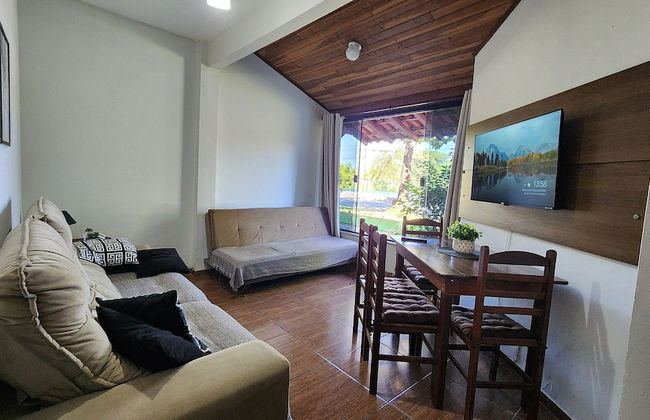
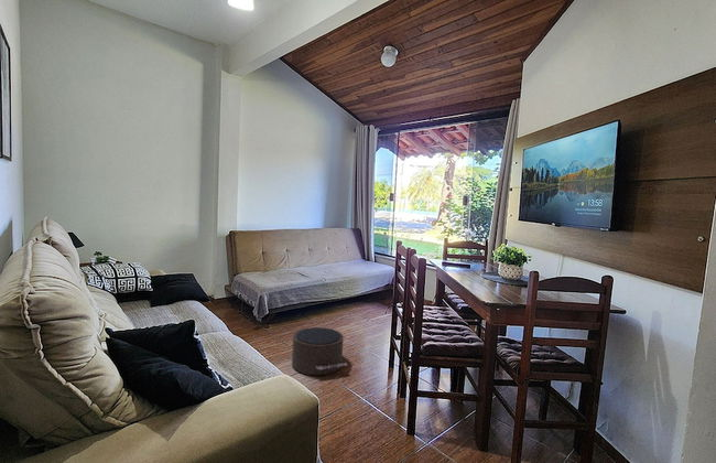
+ pouf [291,326,348,376]
